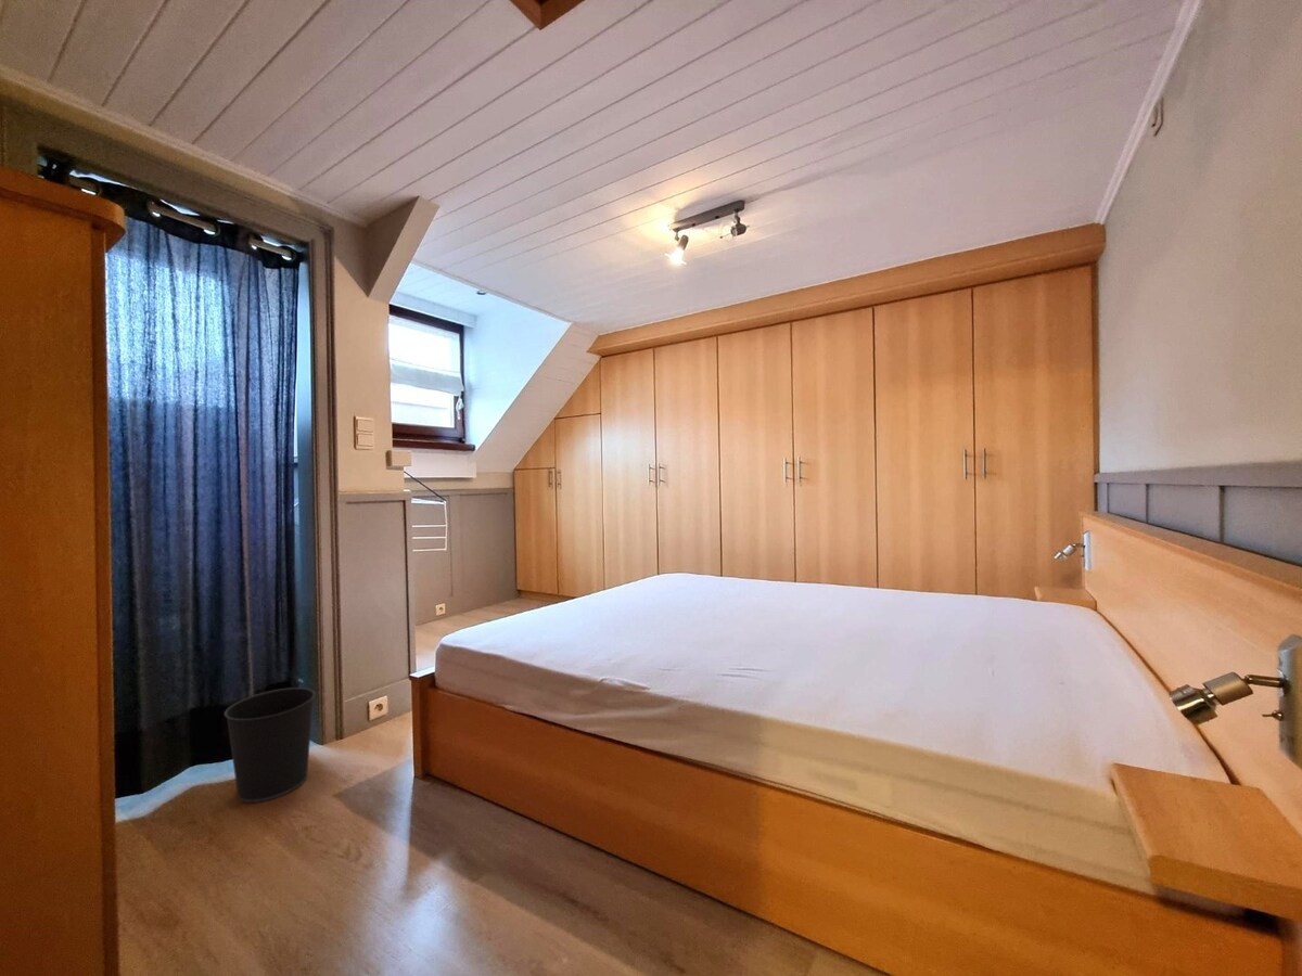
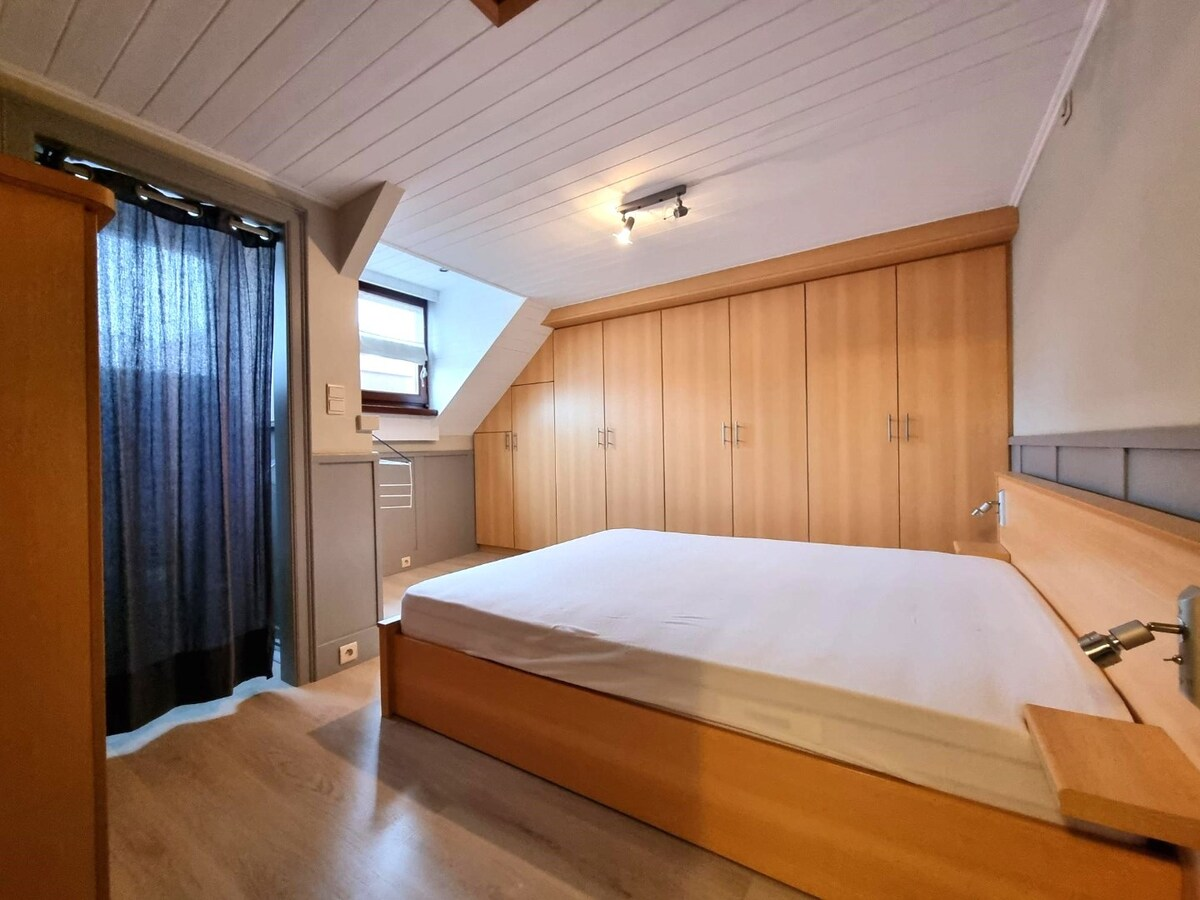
- wastebasket [224,686,317,804]
